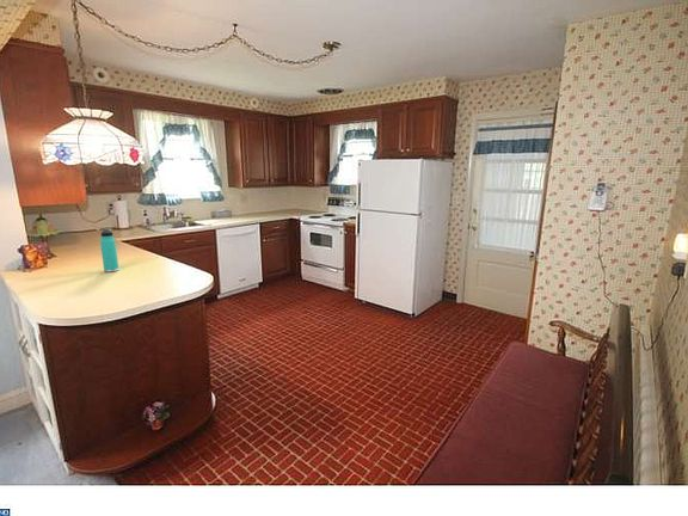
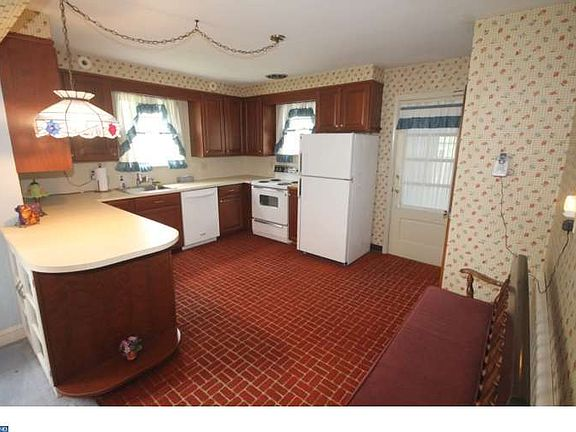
- thermos bottle [99,227,121,274]
